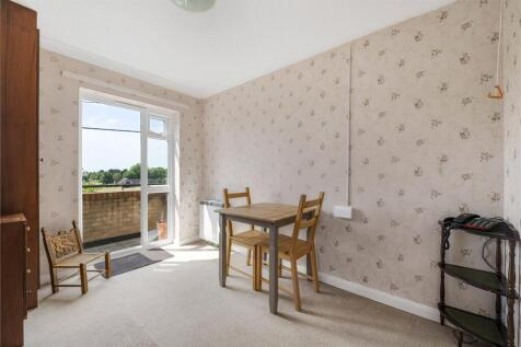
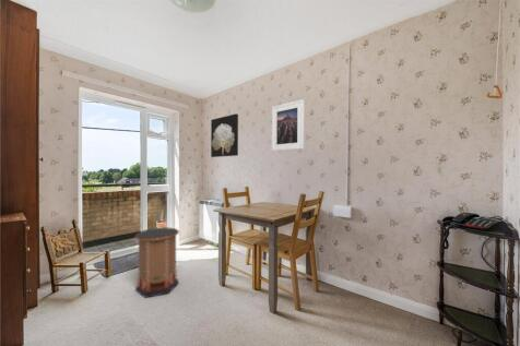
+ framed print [271,99,305,152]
+ speaker [134,227,180,299]
+ wall art [210,112,239,158]
